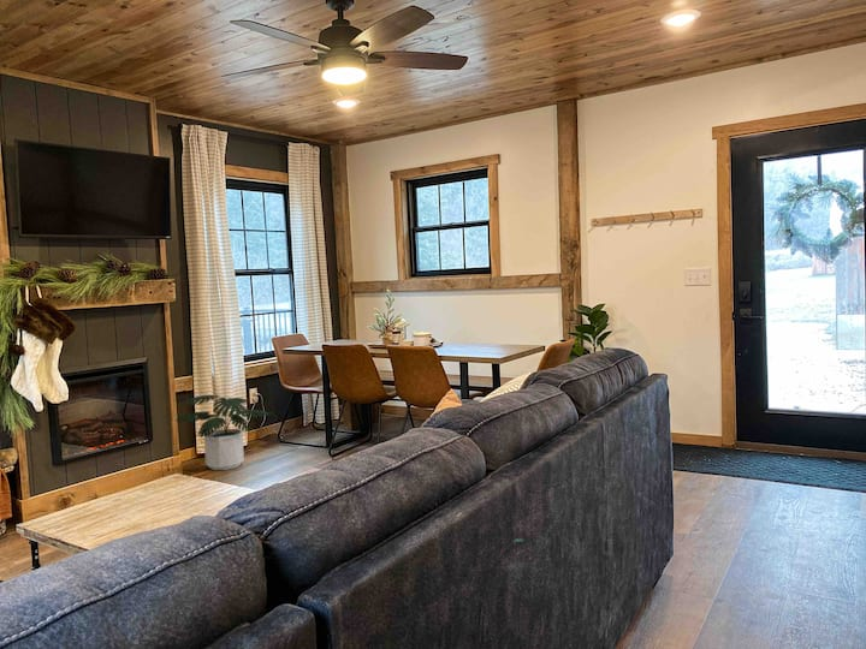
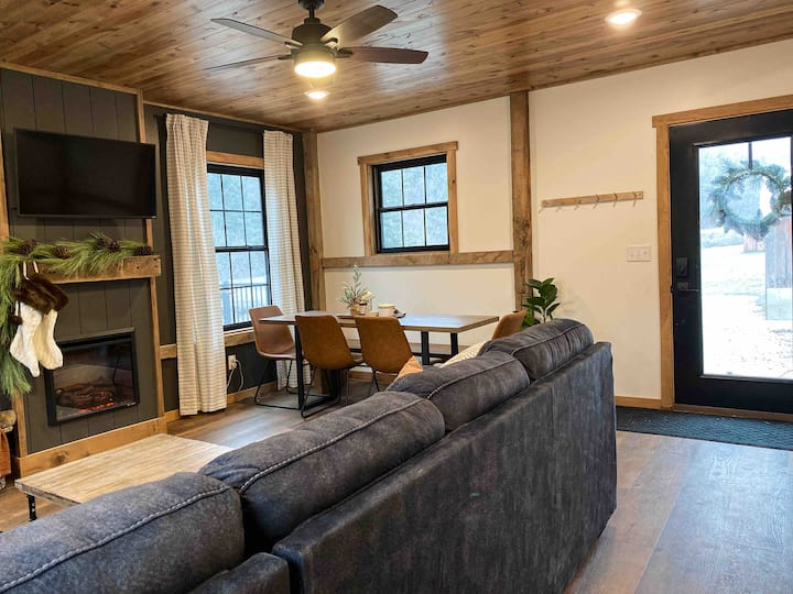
- potted plant [174,394,272,471]
